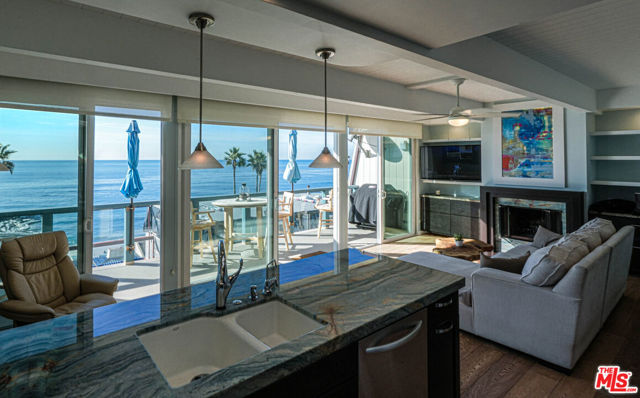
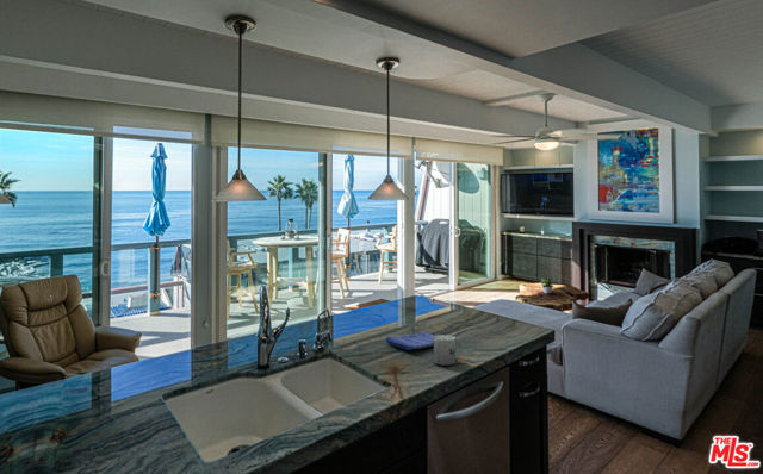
+ dish towel [385,330,435,351]
+ mug [432,333,458,367]
